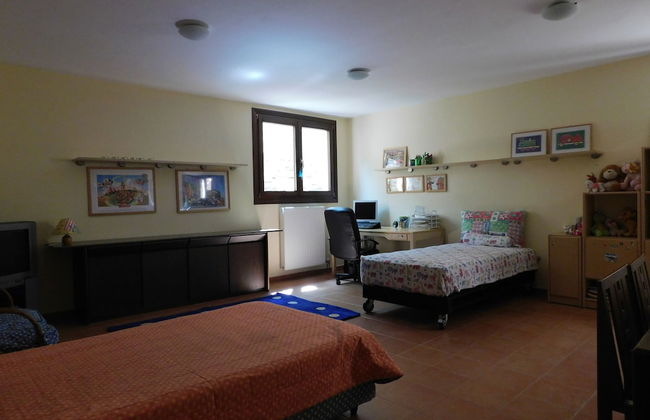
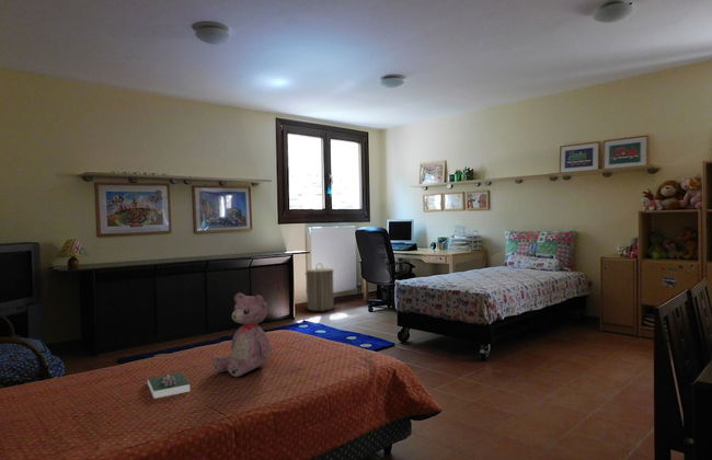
+ book [147,372,191,400]
+ laundry hamper [305,263,335,312]
+ teddy bear [211,291,273,378]
